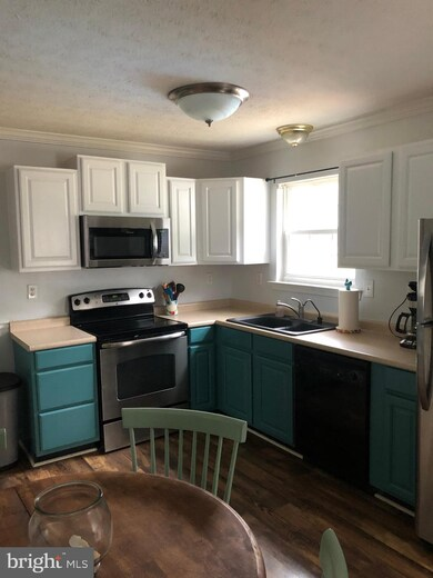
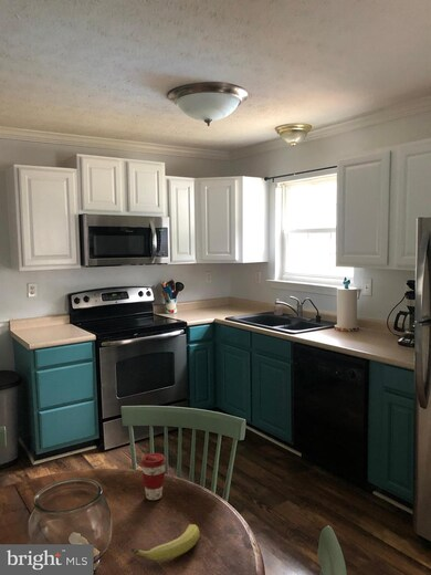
+ fruit [130,523,201,562]
+ coffee cup [139,452,167,501]
